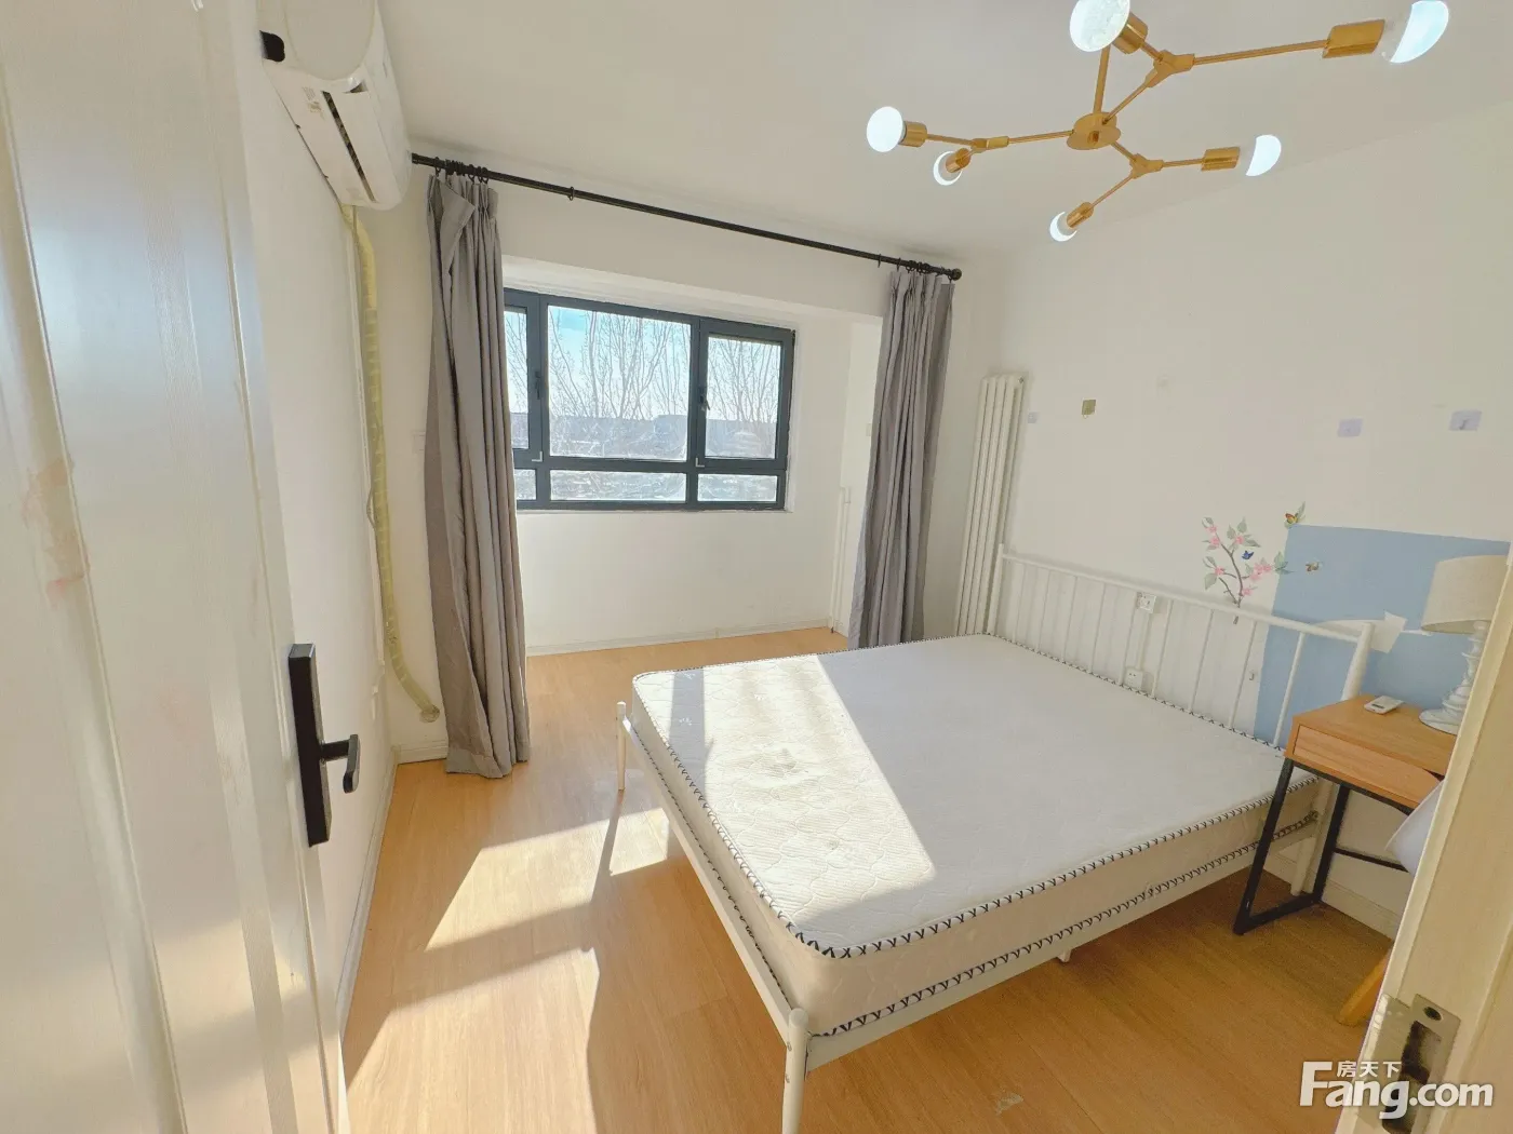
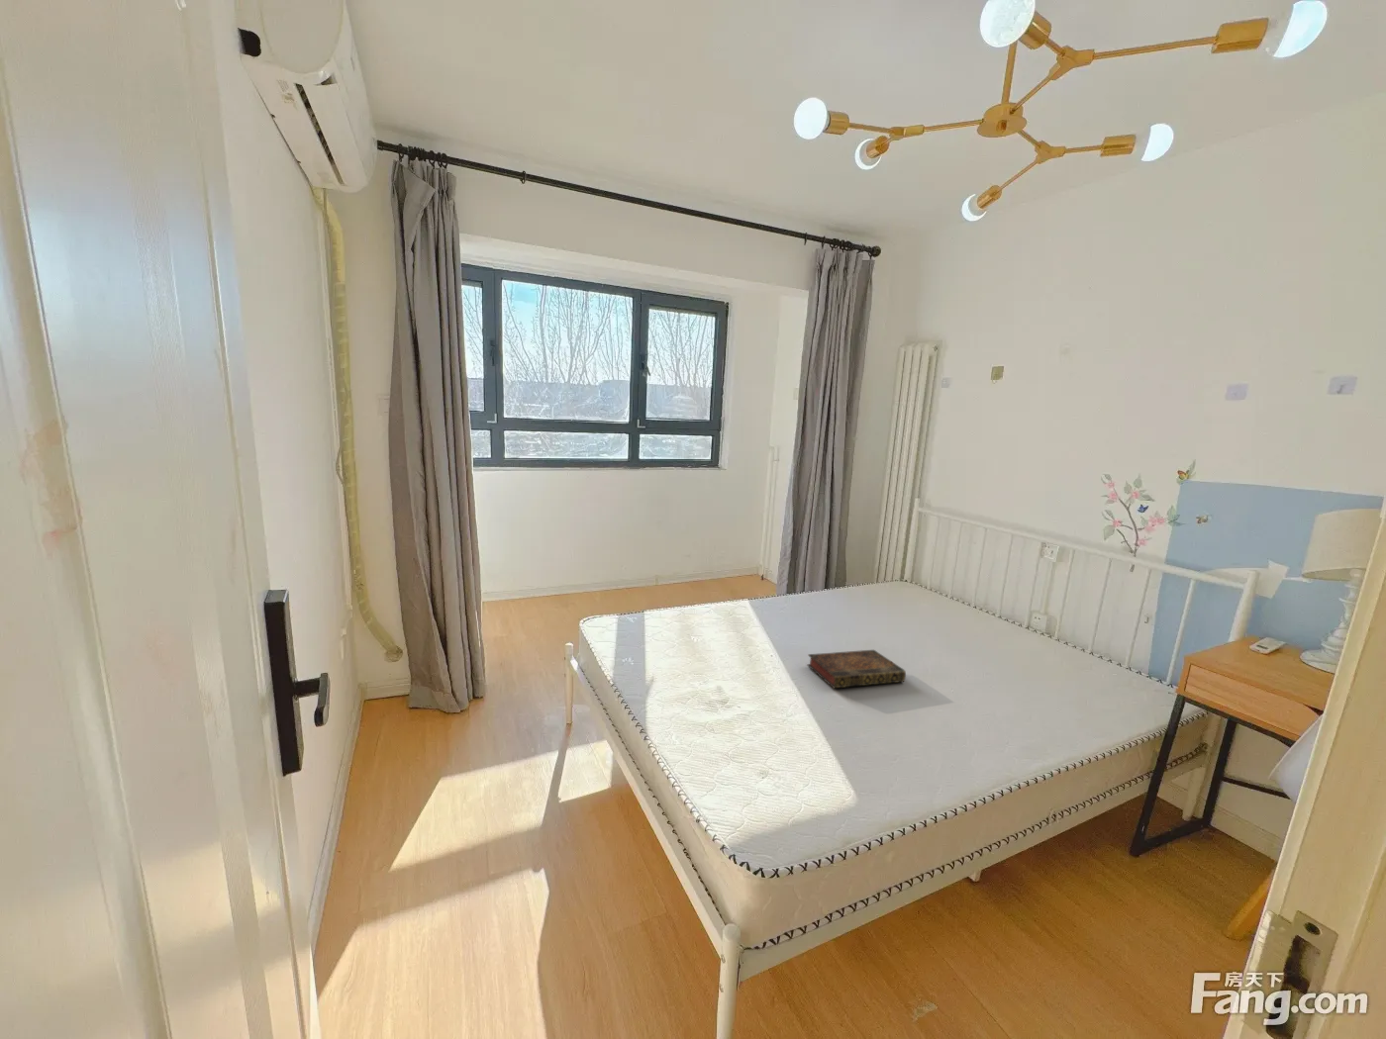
+ book [805,649,907,689]
